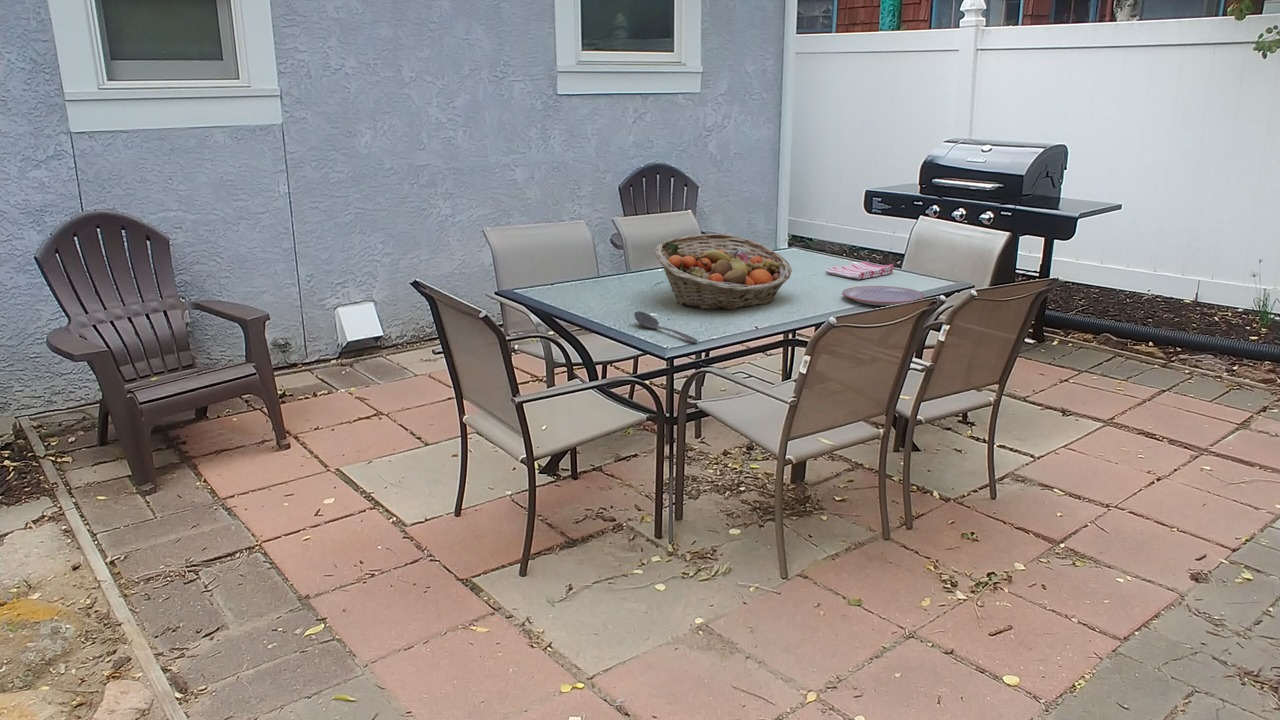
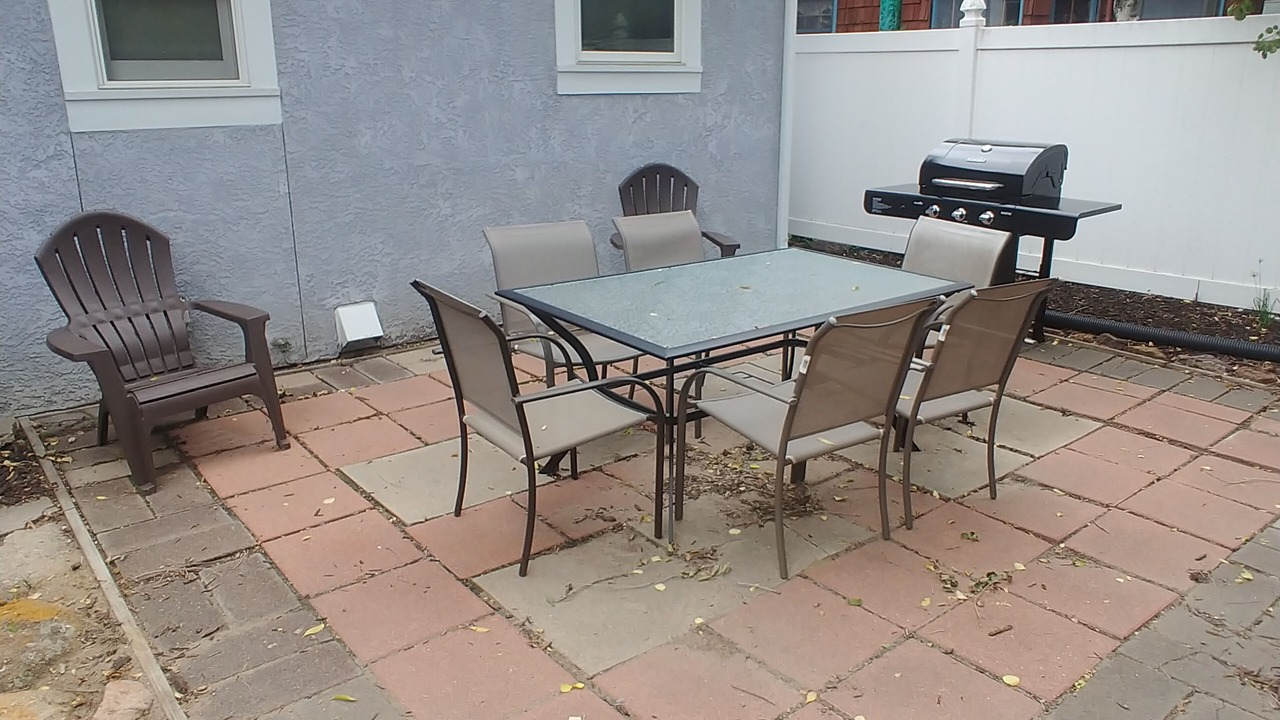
- fruit basket [654,233,793,311]
- dish towel [824,261,895,280]
- plate [841,285,925,307]
- stirrer [633,310,699,343]
